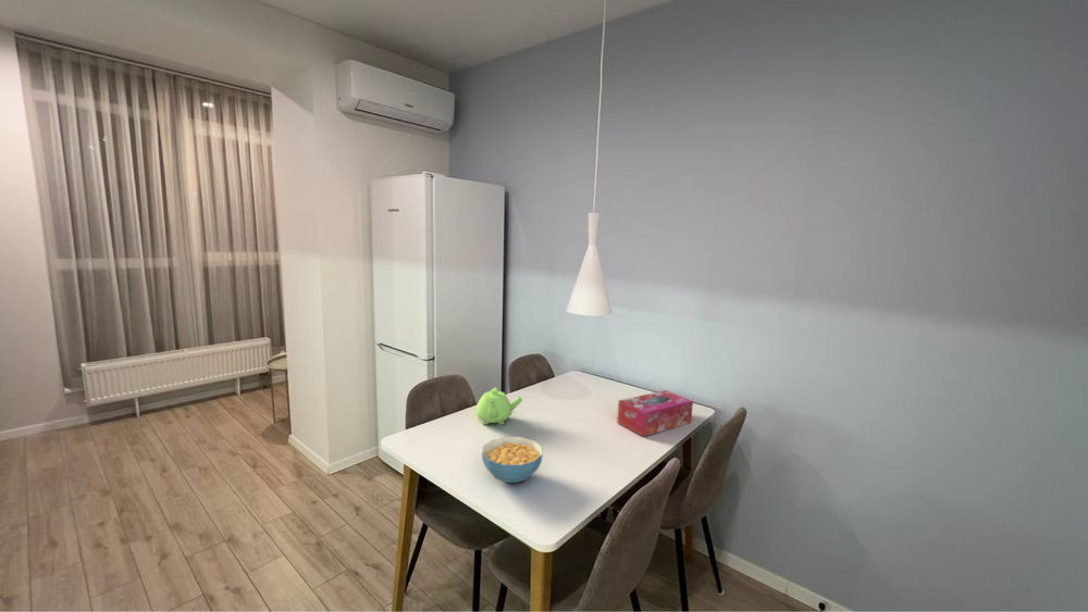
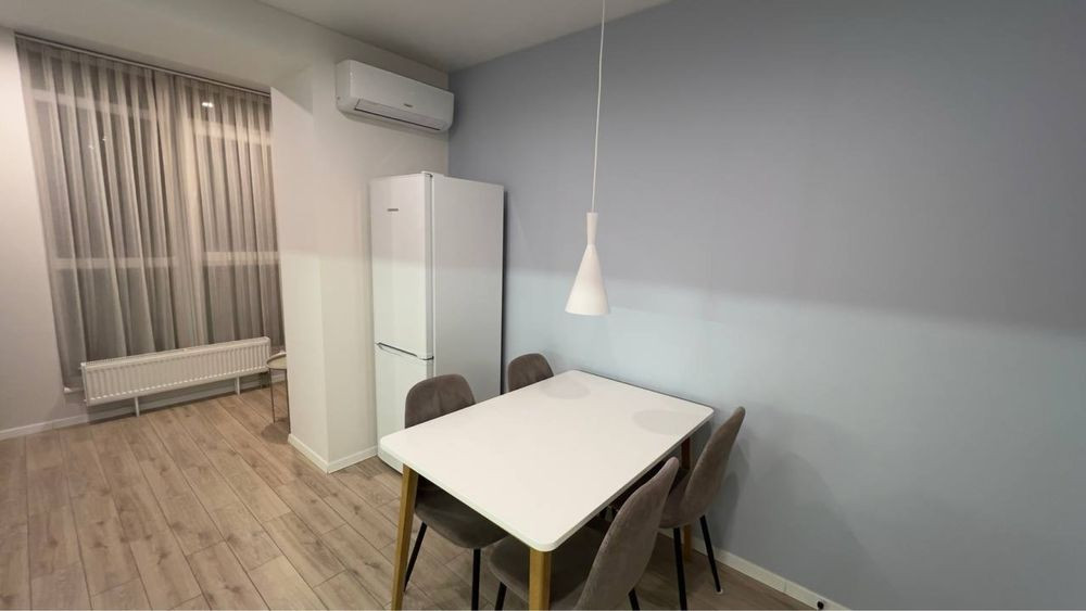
- teapot [474,387,523,426]
- cereal bowl [481,436,544,484]
- tissue box [616,389,694,438]
